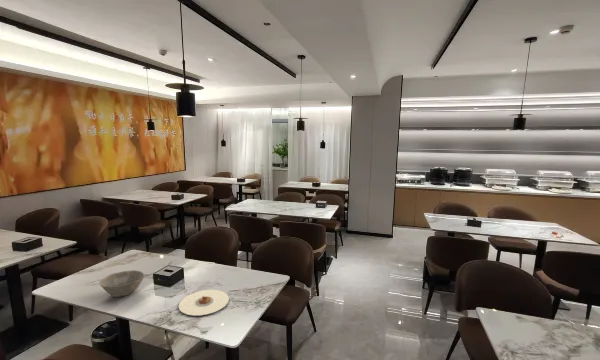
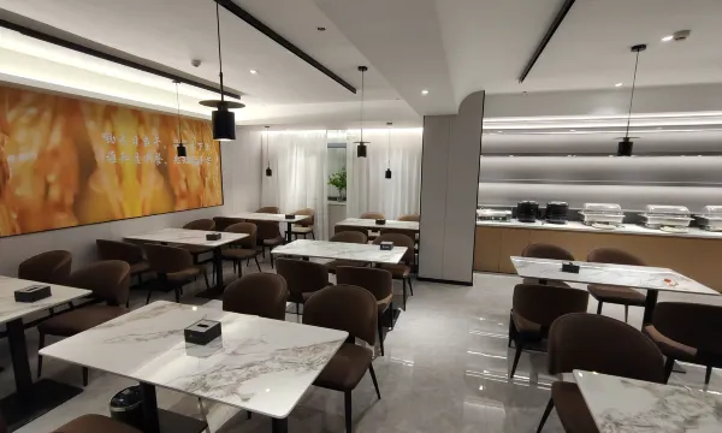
- plate [178,289,230,316]
- ceramic bowl [99,269,145,298]
